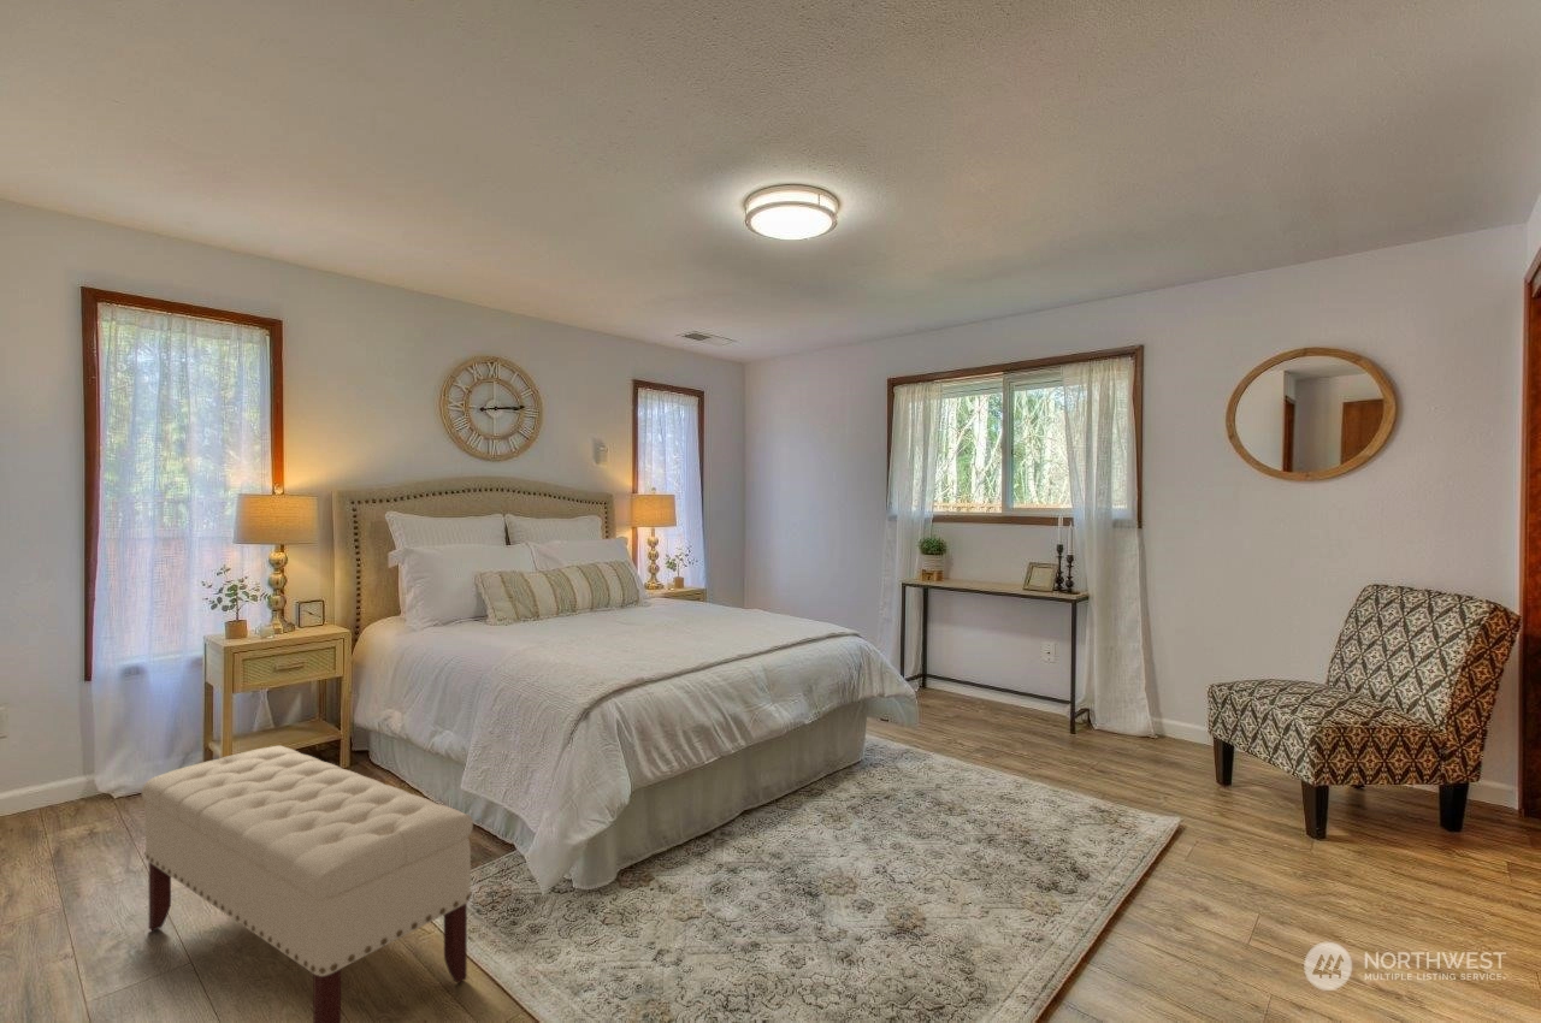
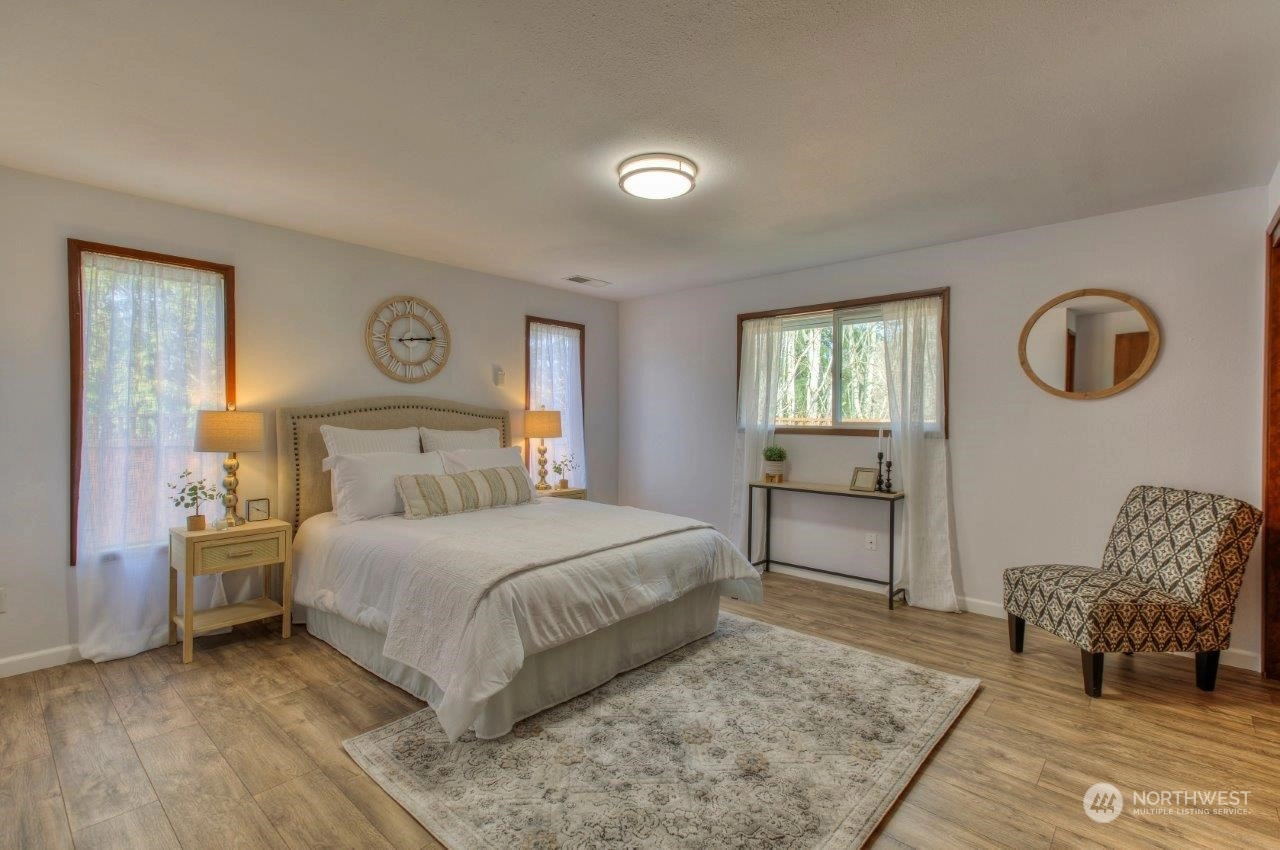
- bench [141,745,474,1023]
